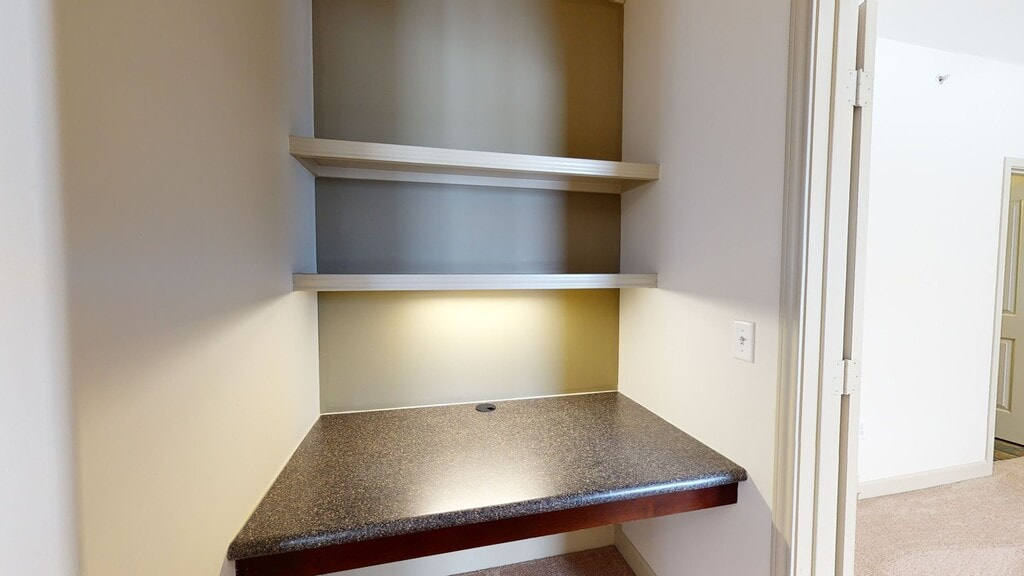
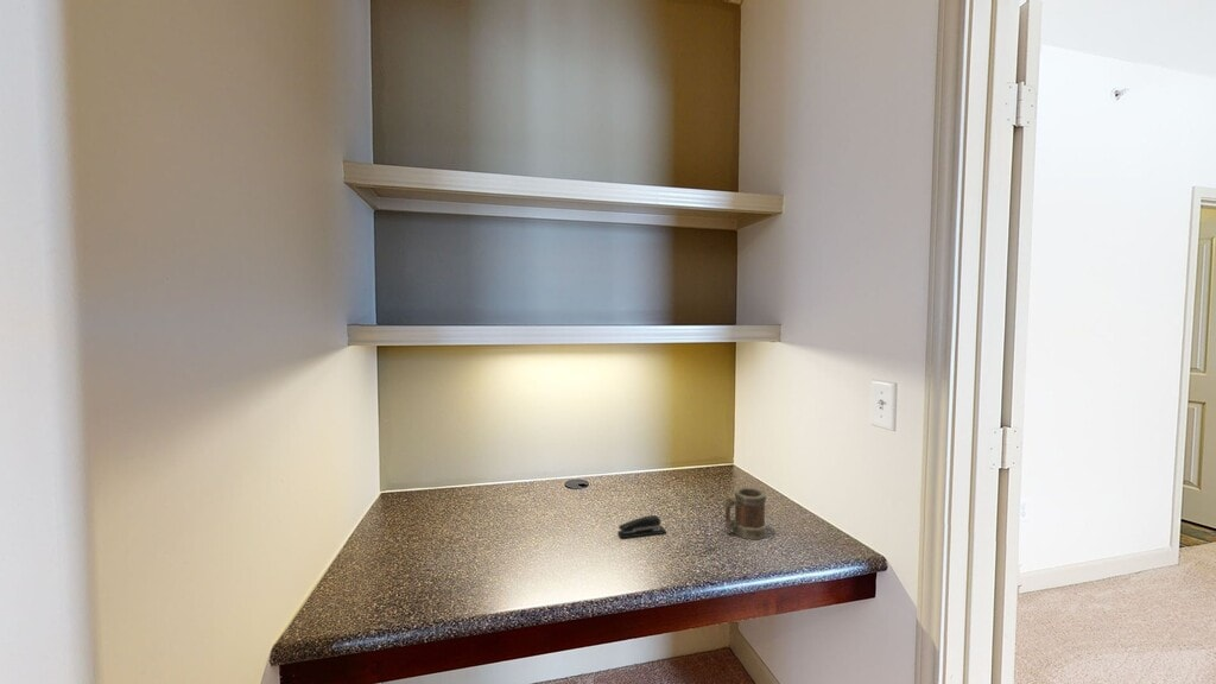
+ mug [724,486,768,540]
+ stapler [616,514,667,539]
